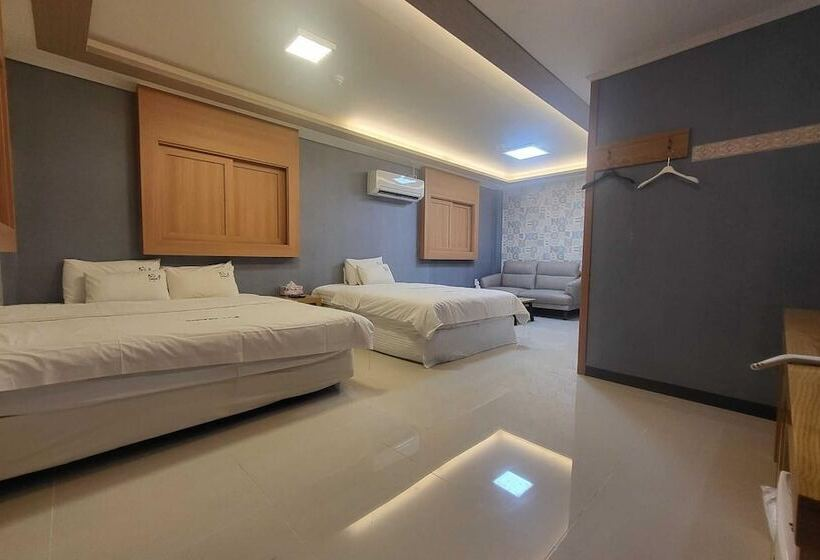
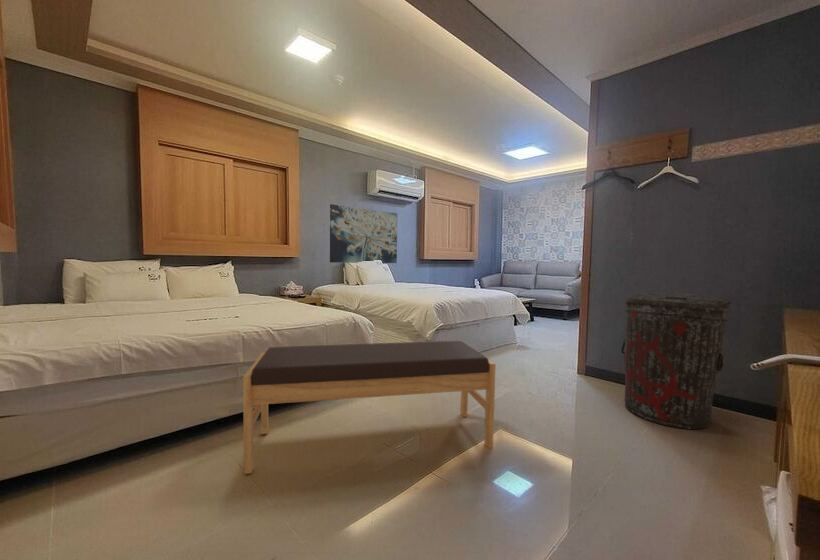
+ trash can [620,292,732,430]
+ wall art [329,203,398,264]
+ bench [242,340,497,475]
